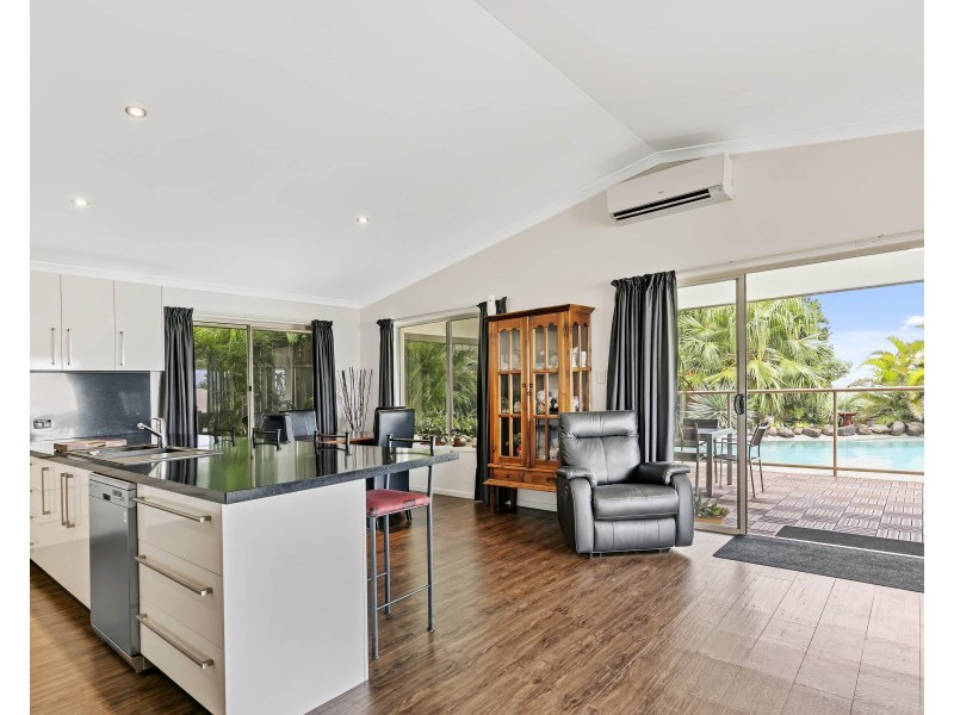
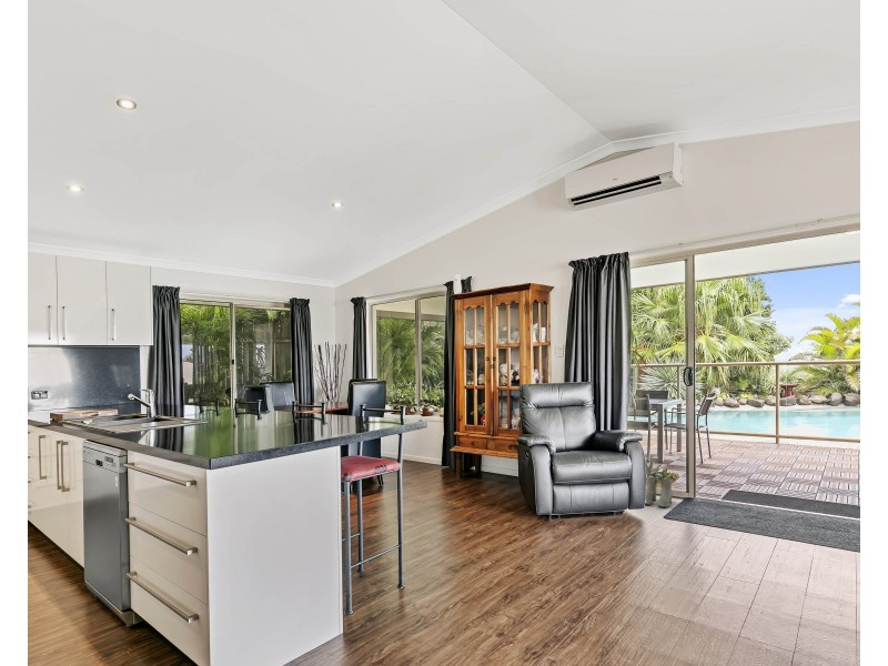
+ boots [644,473,674,508]
